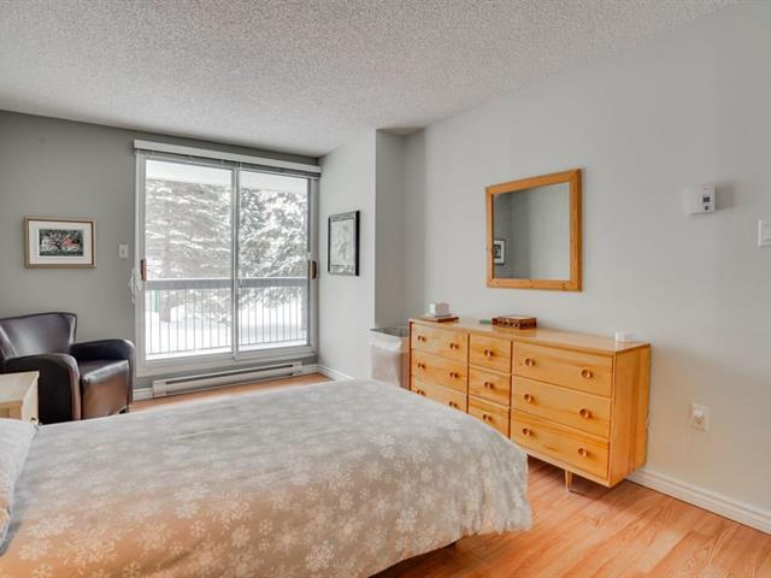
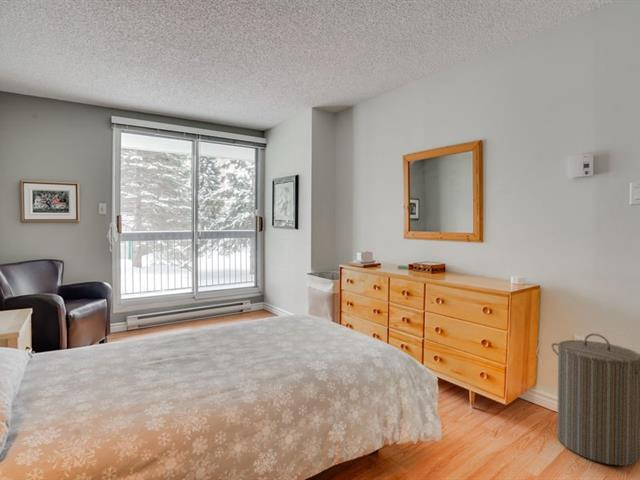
+ laundry hamper [551,333,640,467]
